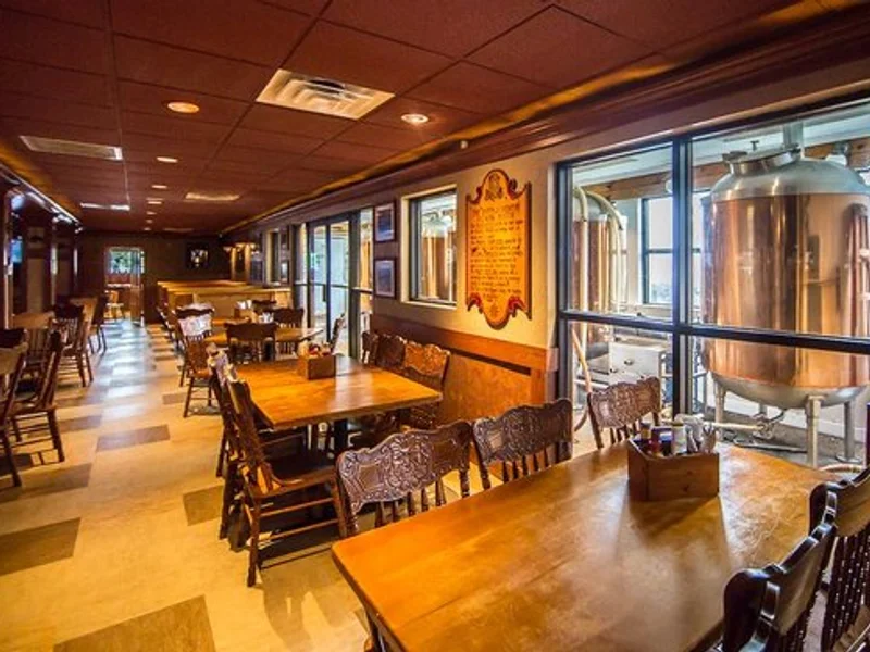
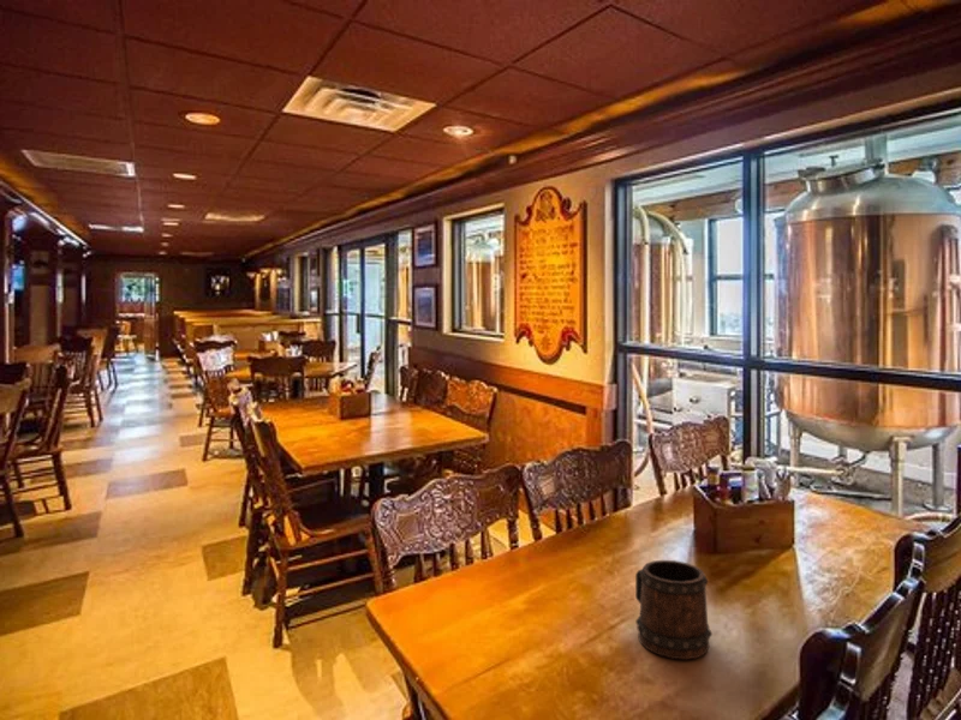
+ beer mug [634,559,714,660]
